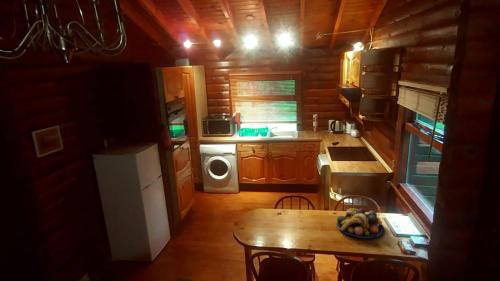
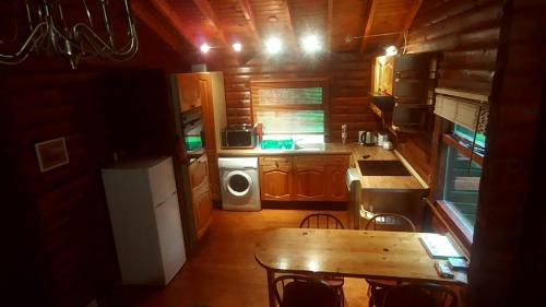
- fruit bowl [336,207,386,239]
